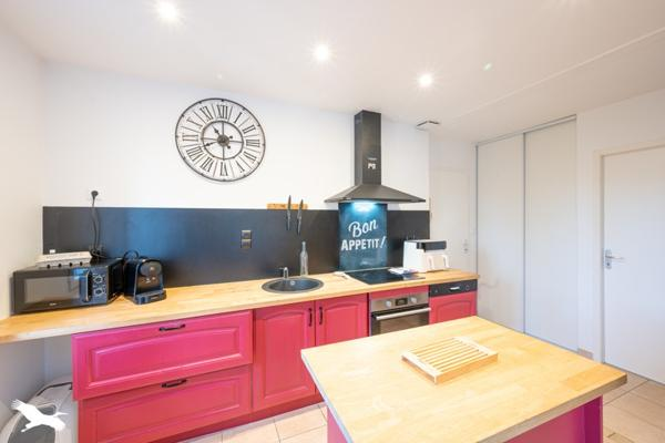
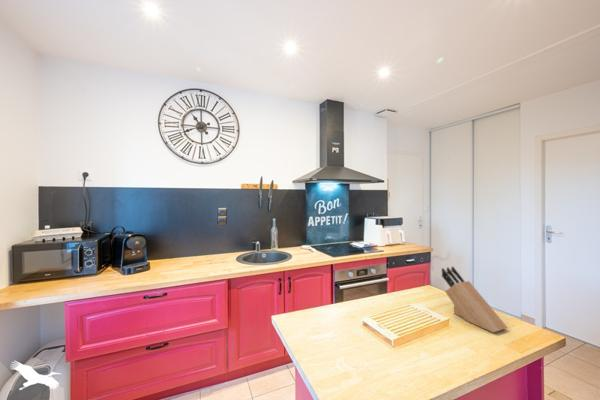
+ knife block [441,265,509,334]
